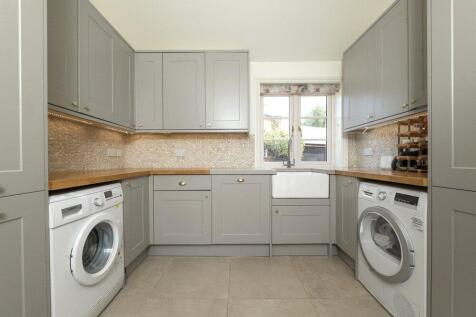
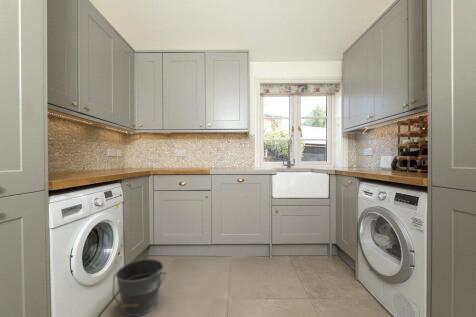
+ bucket [112,258,167,317]
